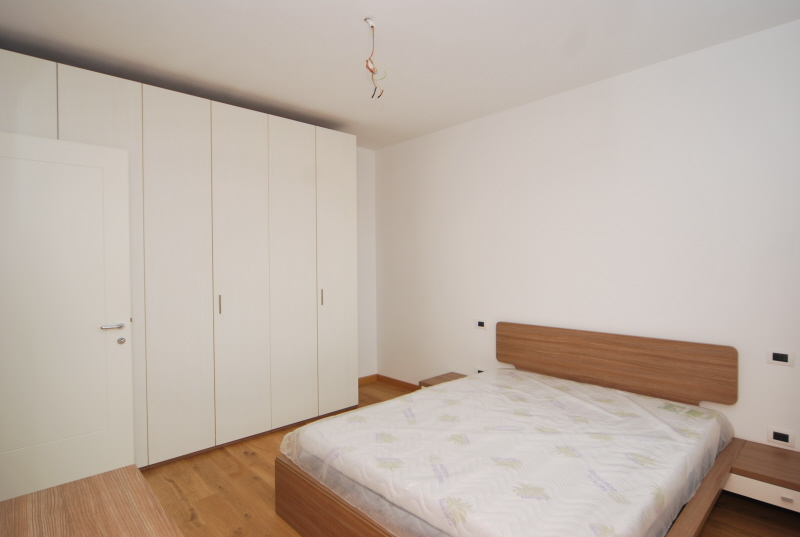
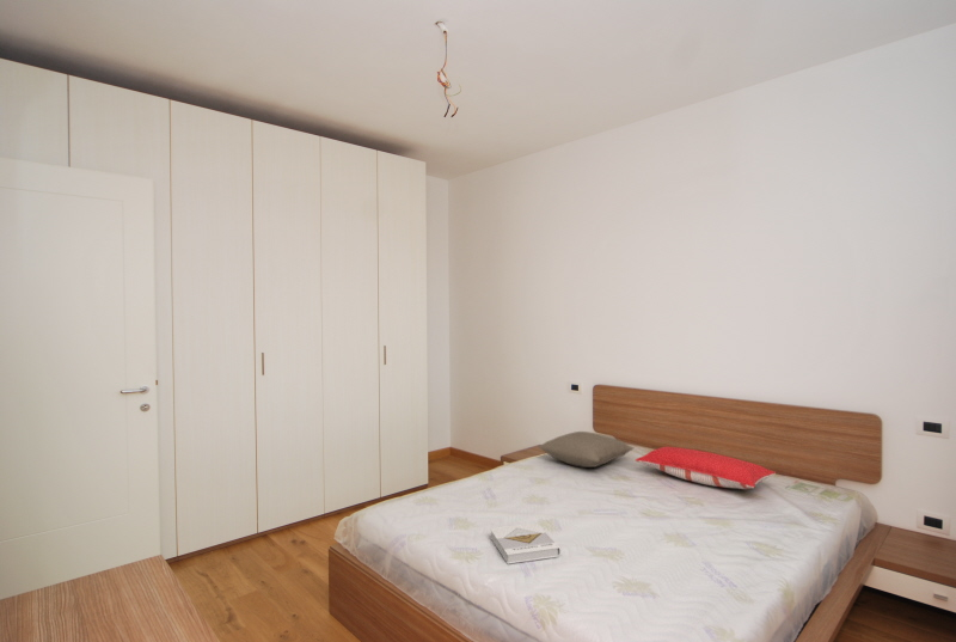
+ book [489,522,562,565]
+ pillow [537,430,635,469]
+ pillow [635,446,777,490]
